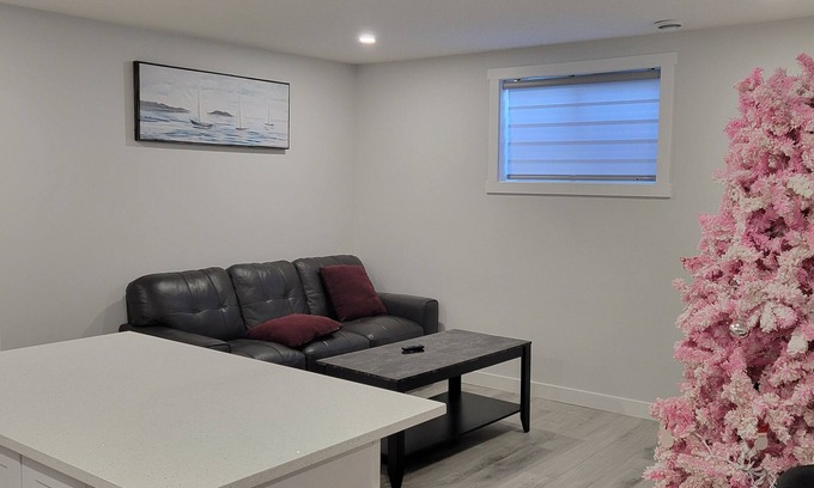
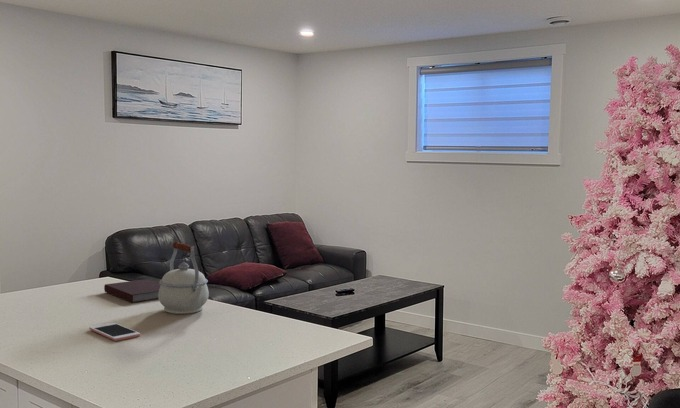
+ notebook [103,278,161,303]
+ kettle [158,241,210,315]
+ cell phone [88,322,141,342]
